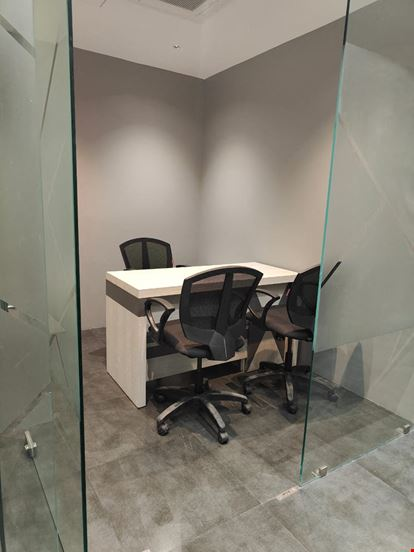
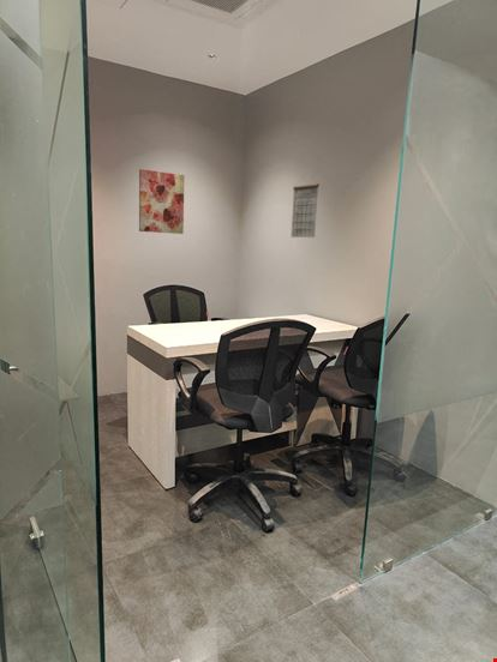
+ calendar [291,177,321,239]
+ wall art [138,168,185,235]
